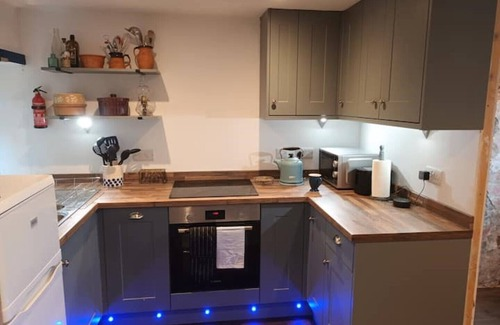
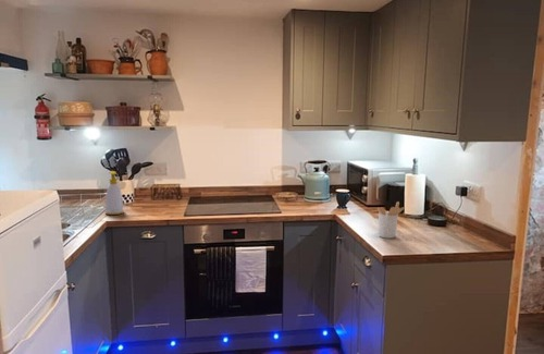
+ utensil holder [376,200,406,240]
+ soap bottle [104,170,125,216]
